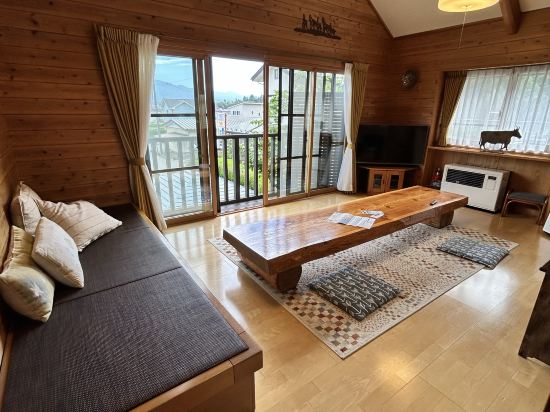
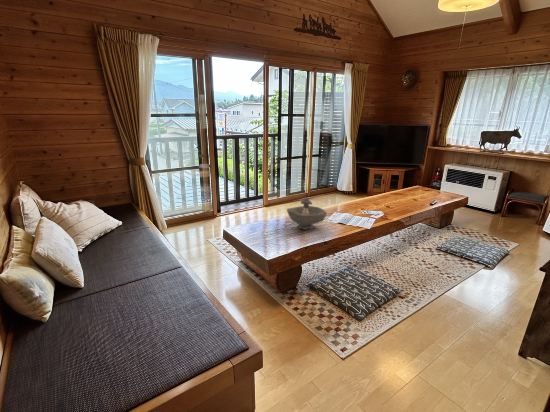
+ decorative bowl [286,196,328,231]
